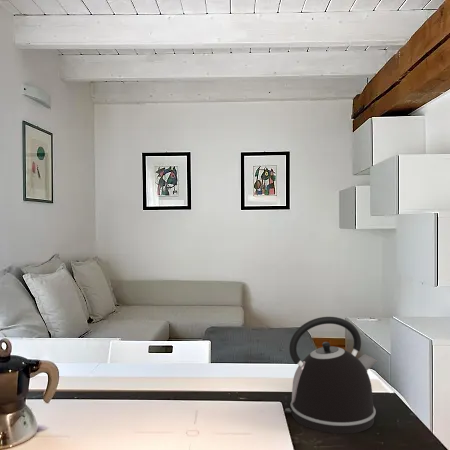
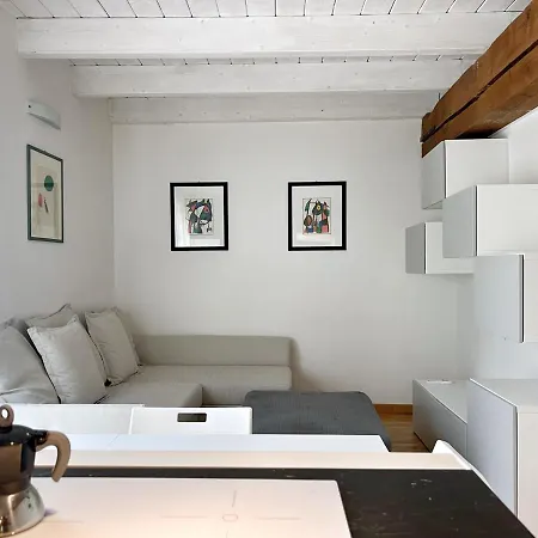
- kettle [284,316,379,435]
